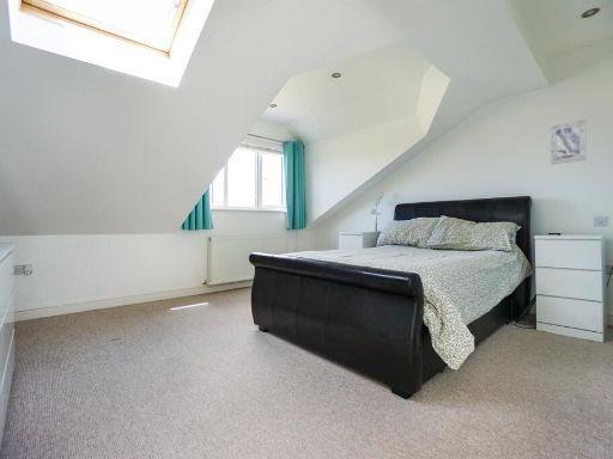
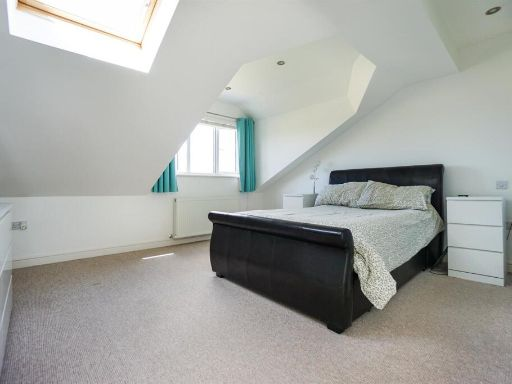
- wall art [550,117,587,166]
